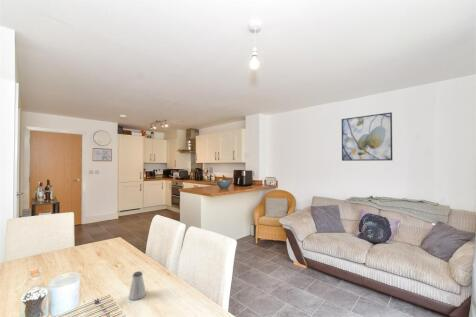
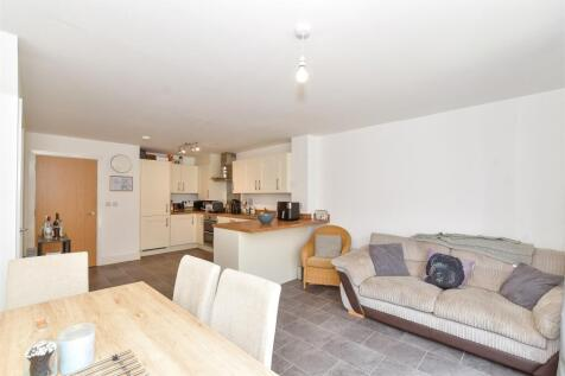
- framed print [341,112,393,162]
- saltshaker [128,270,147,301]
